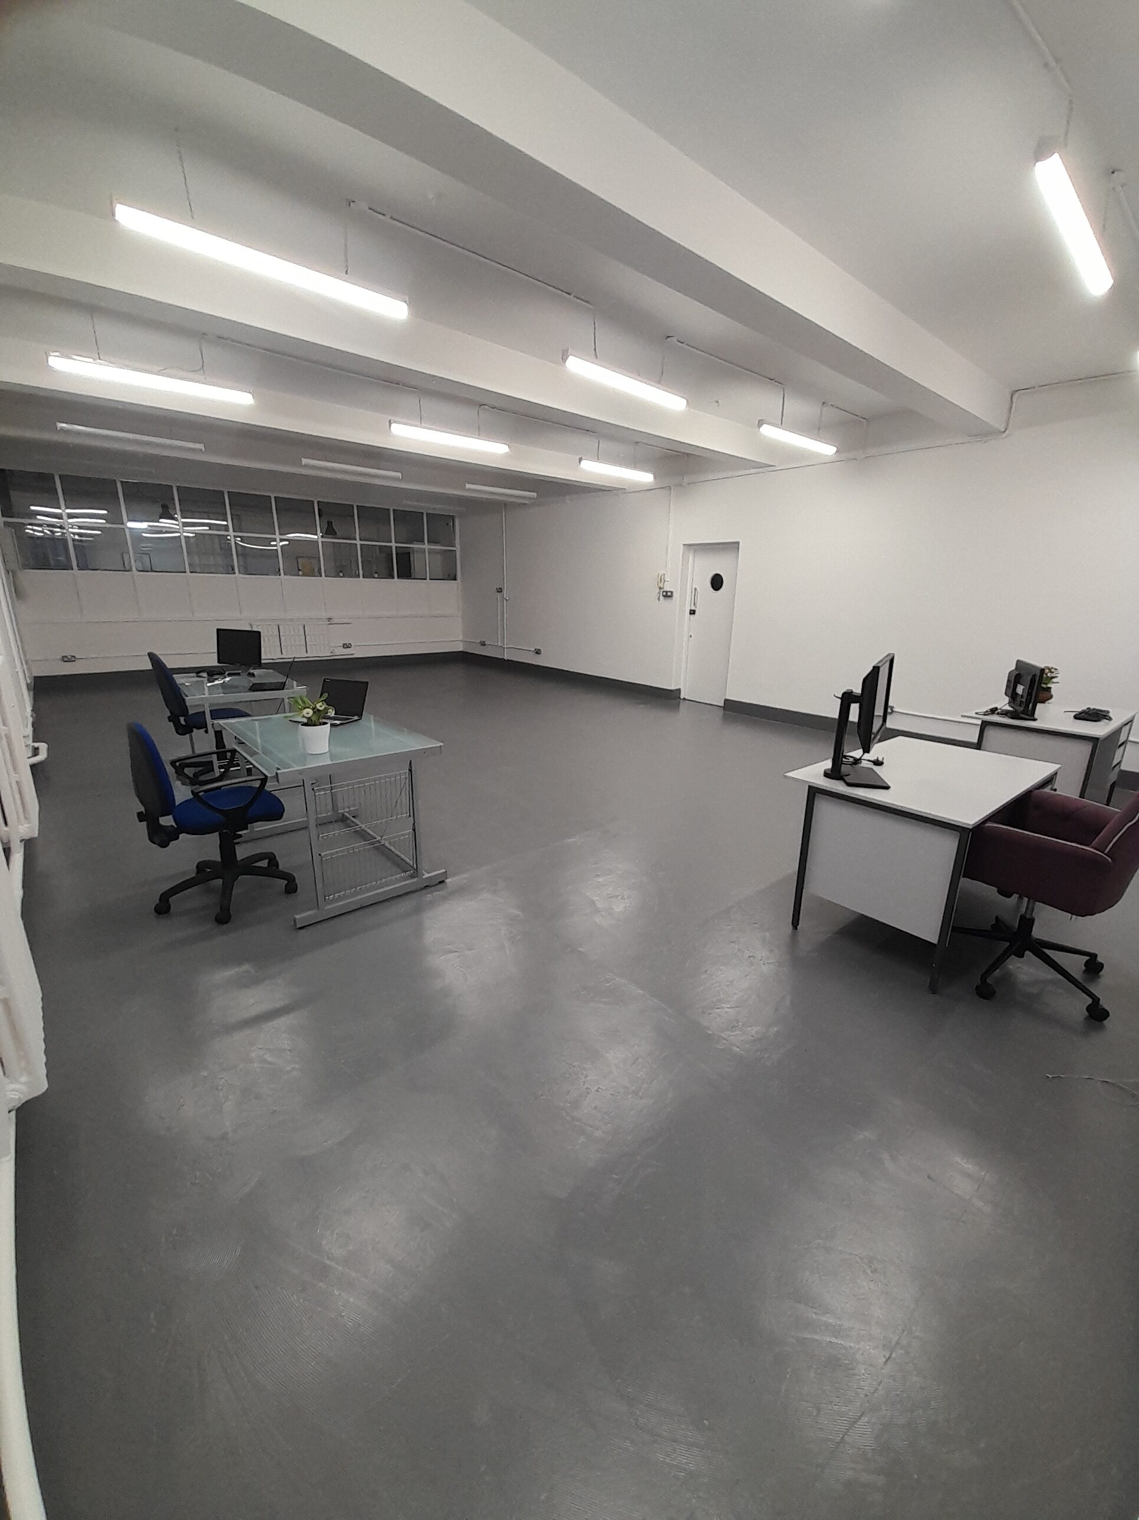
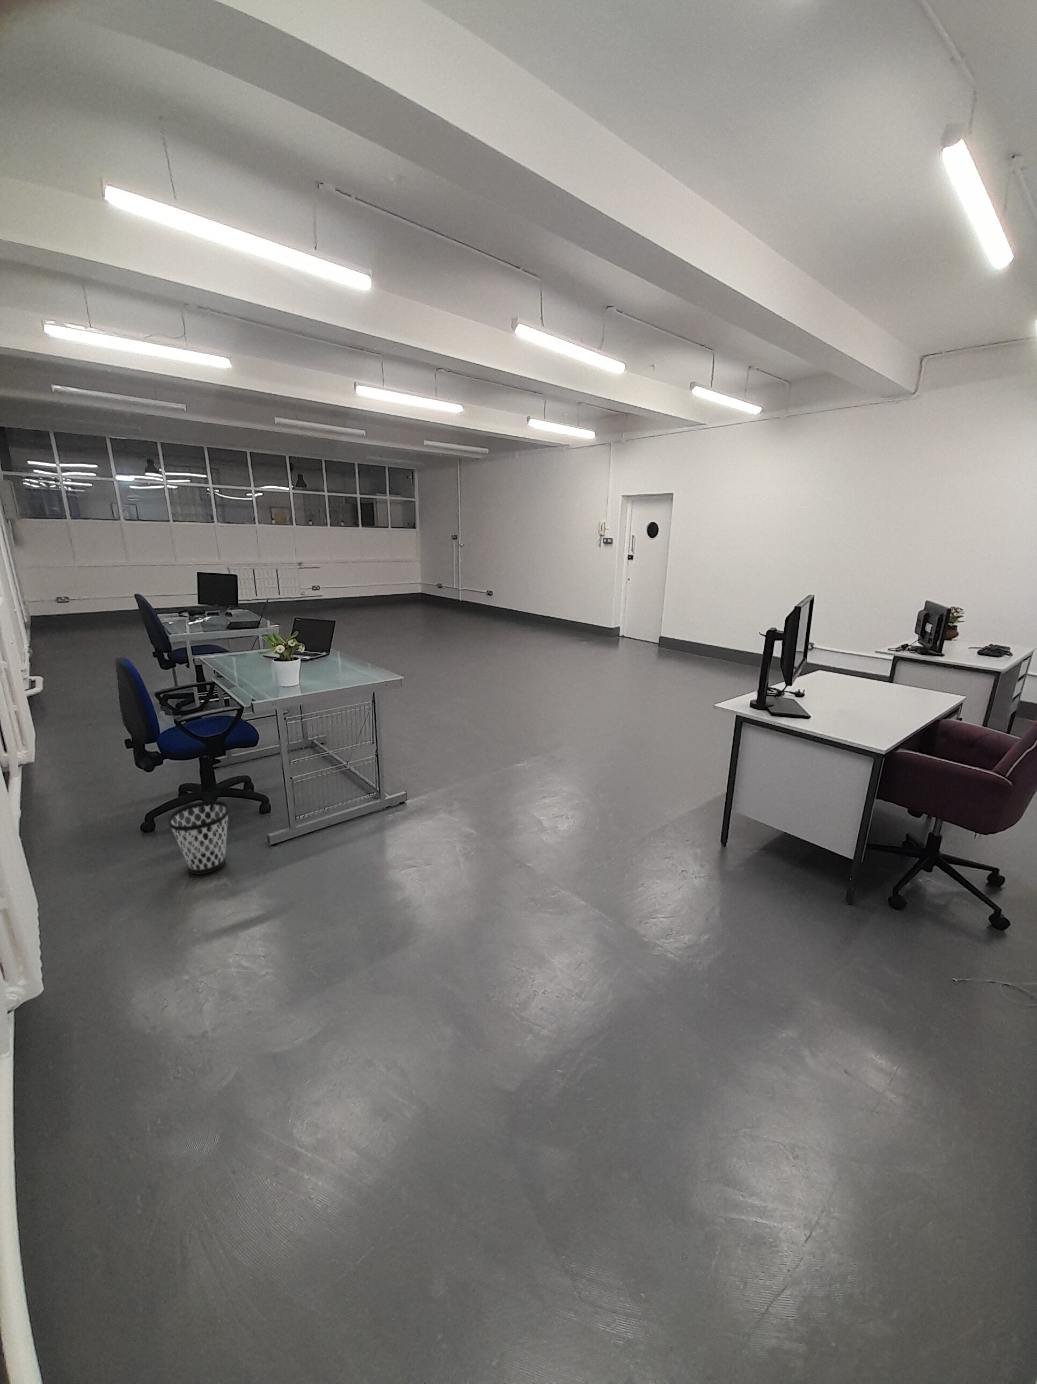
+ wastebasket [168,801,230,875]
